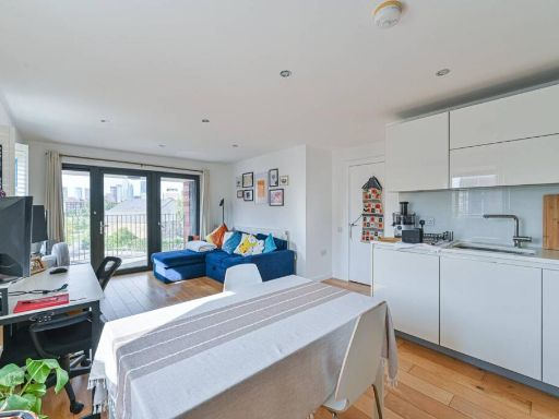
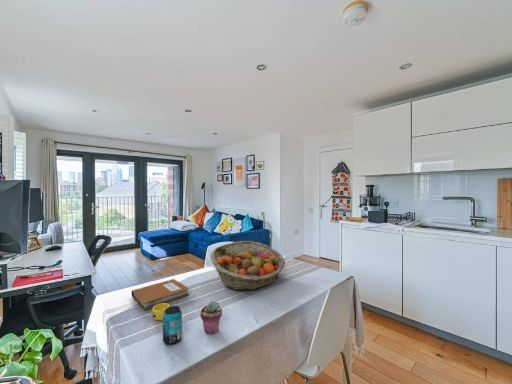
+ fruit basket [209,240,286,292]
+ potted succulent [199,300,223,335]
+ notebook [130,278,190,311]
+ cup [151,303,171,321]
+ beverage can [162,305,183,346]
